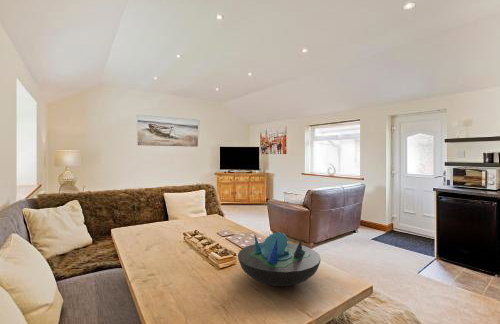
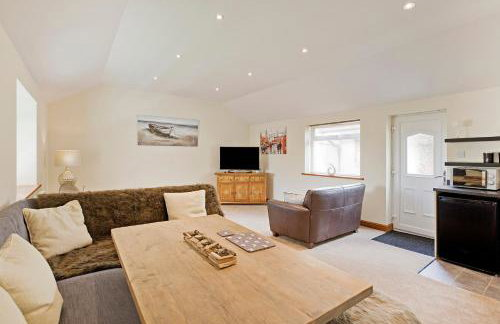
- decorative bowl [237,231,322,287]
